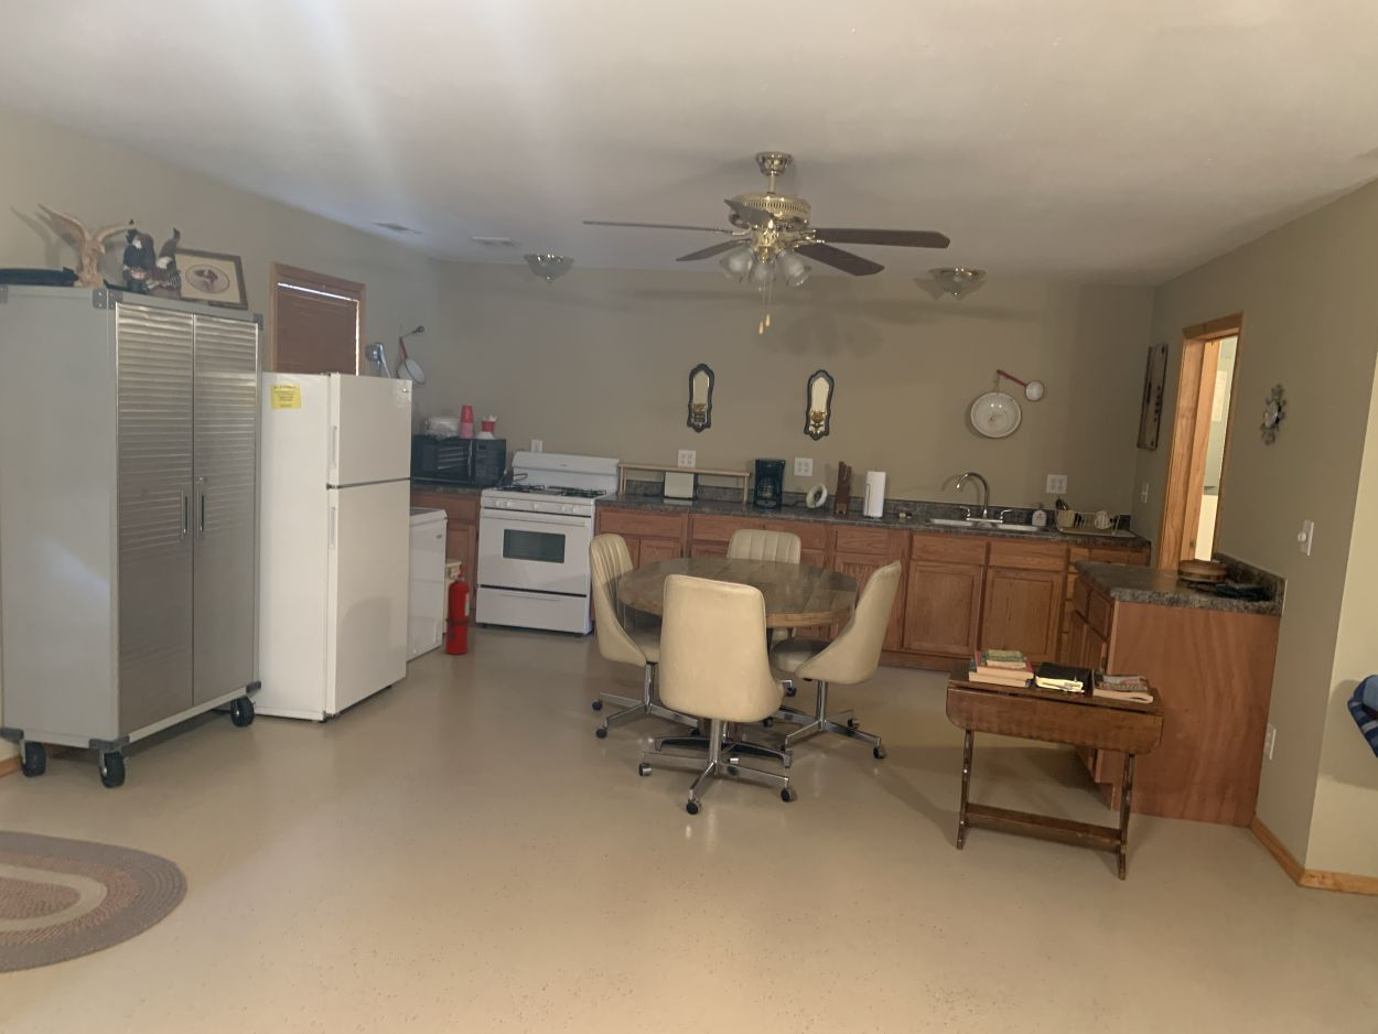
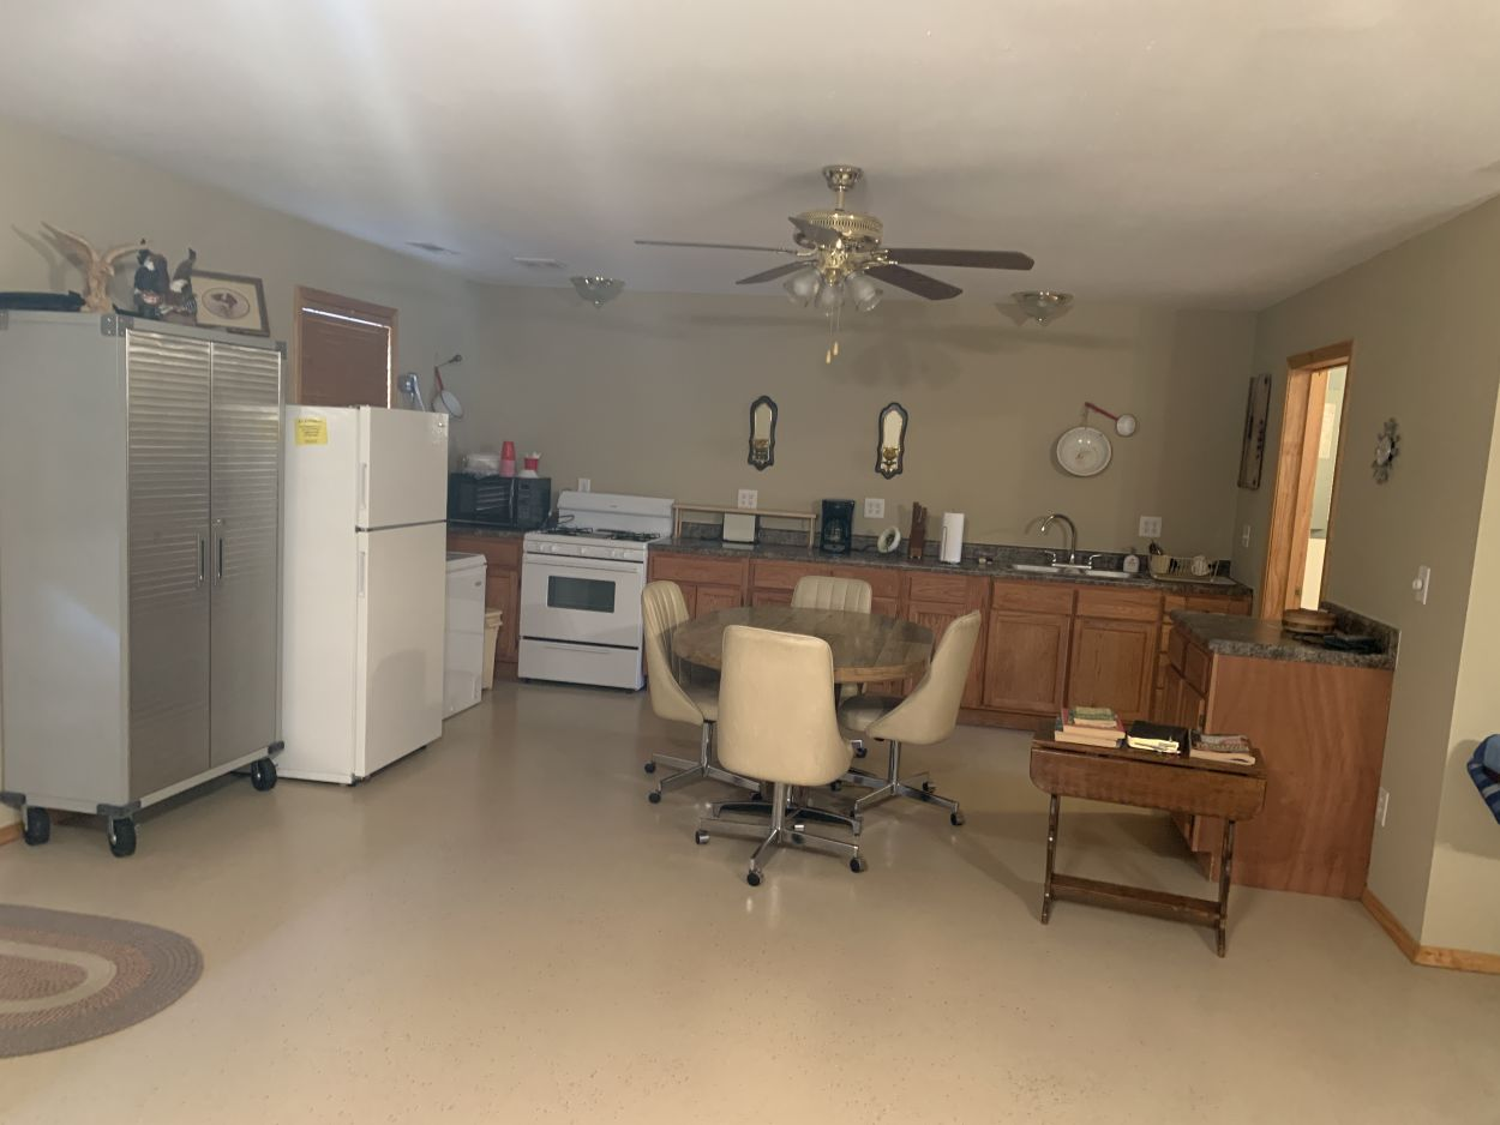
- fire extinguisher [444,566,471,656]
